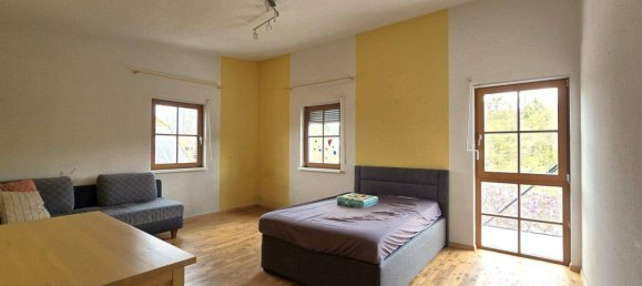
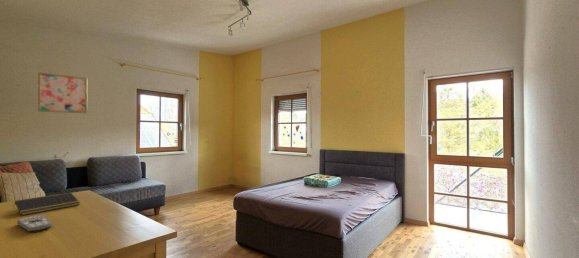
+ wall art [37,72,88,114]
+ notepad [12,191,81,216]
+ remote control [16,214,53,233]
